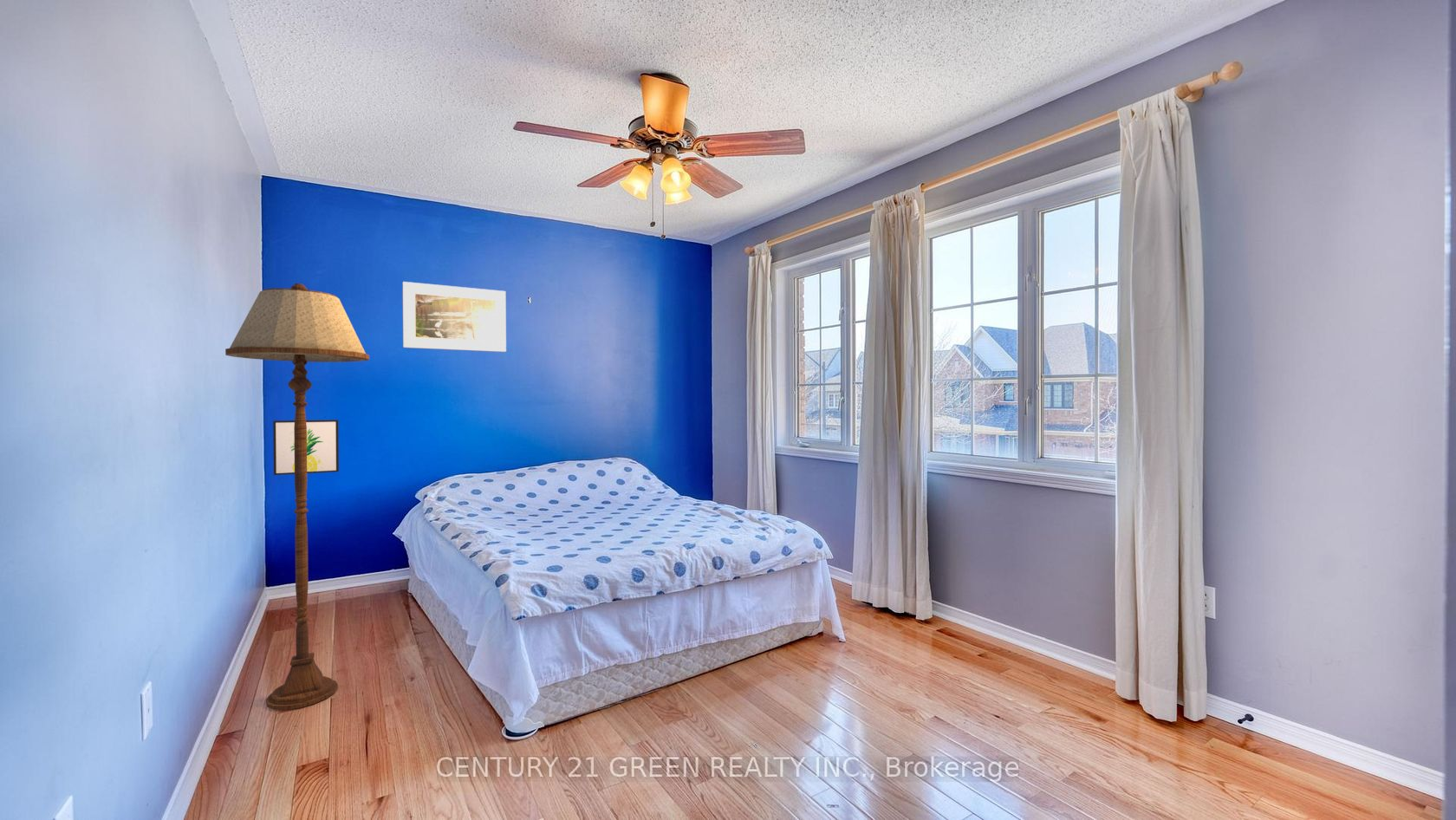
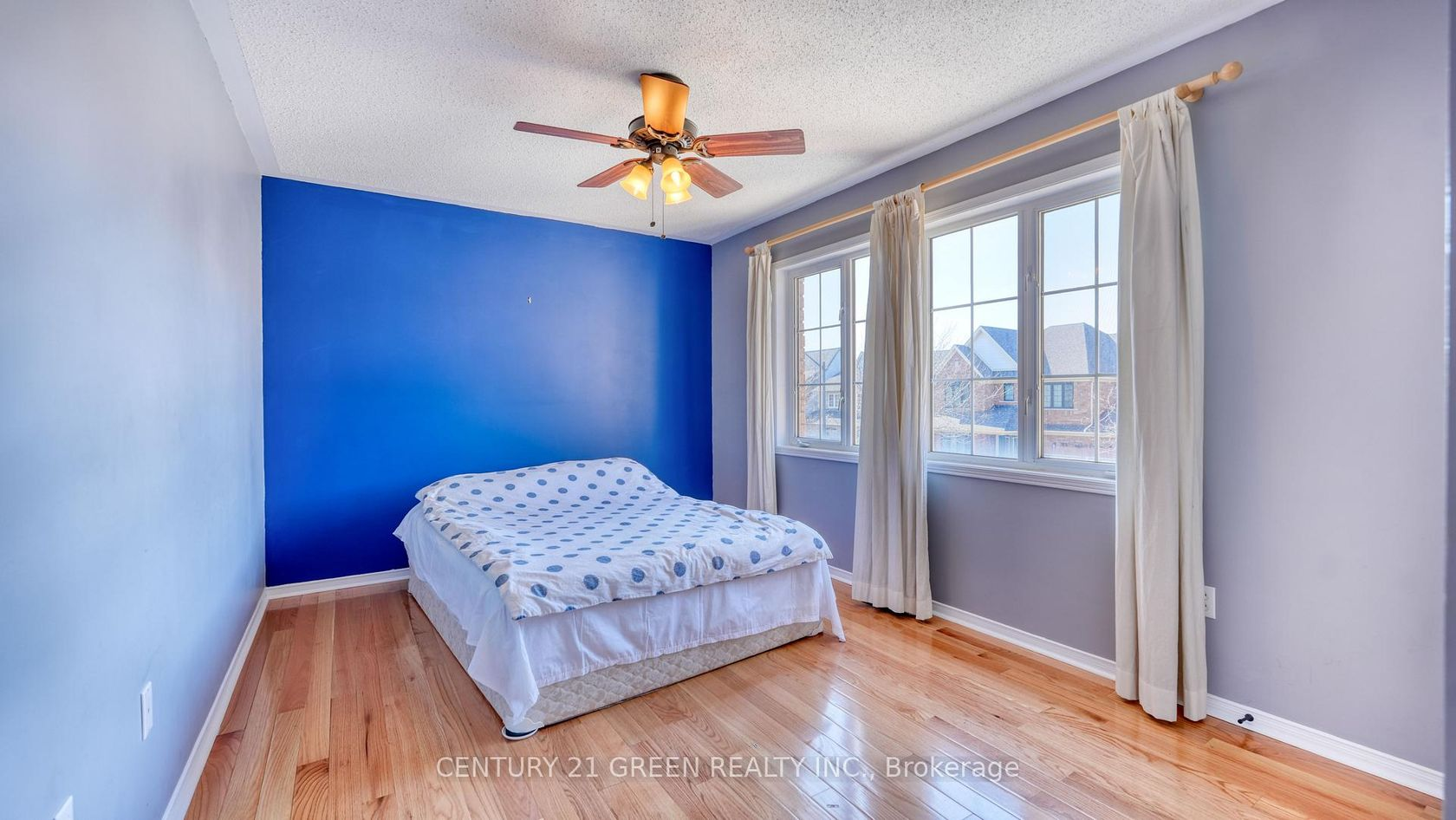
- wall art [272,419,340,476]
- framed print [402,281,507,353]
- floor lamp [224,283,370,711]
